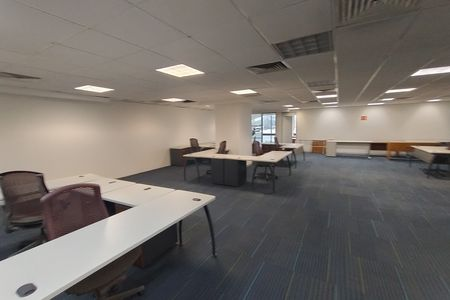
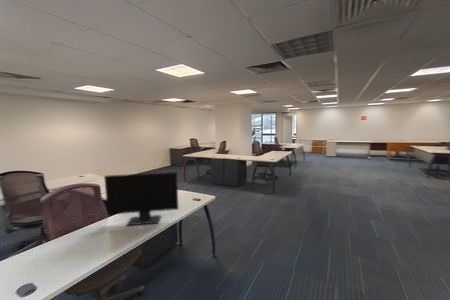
+ computer monitor [103,171,180,227]
